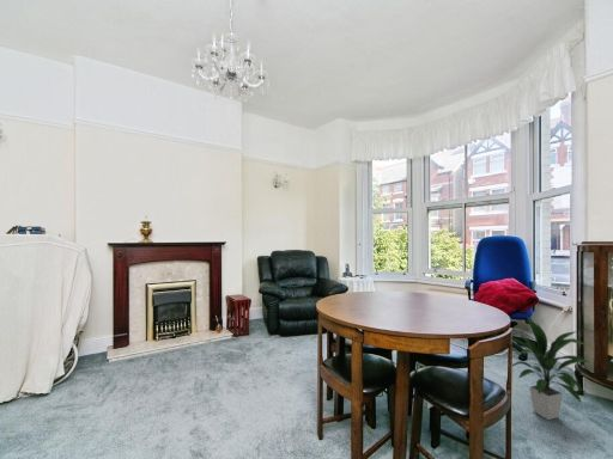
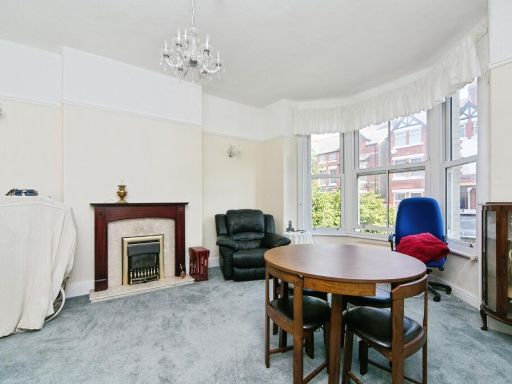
- indoor plant [511,317,593,421]
